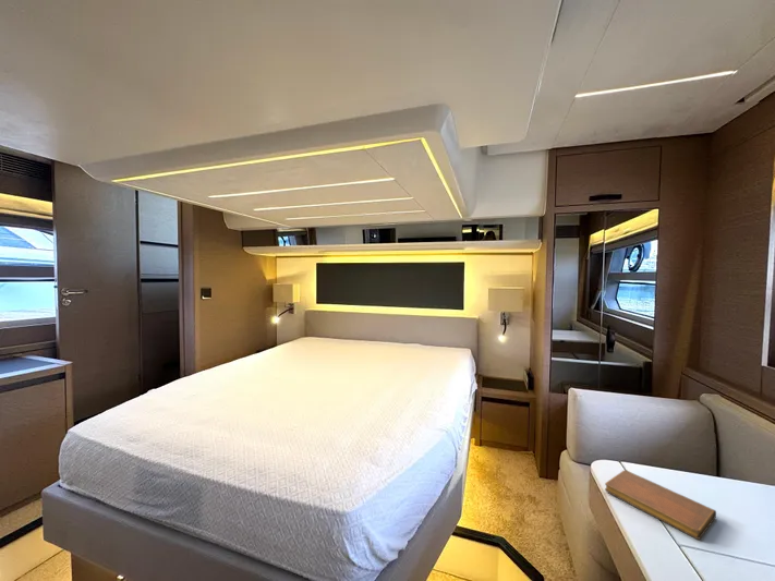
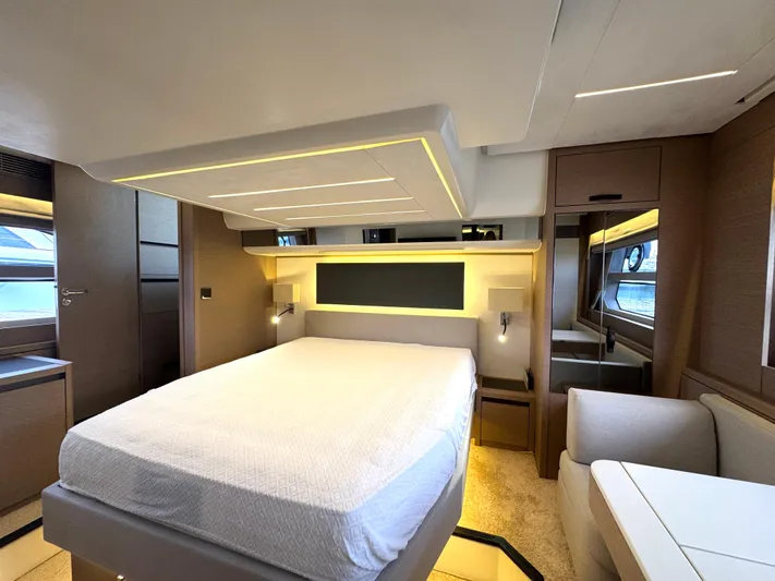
- notebook [604,469,717,541]
